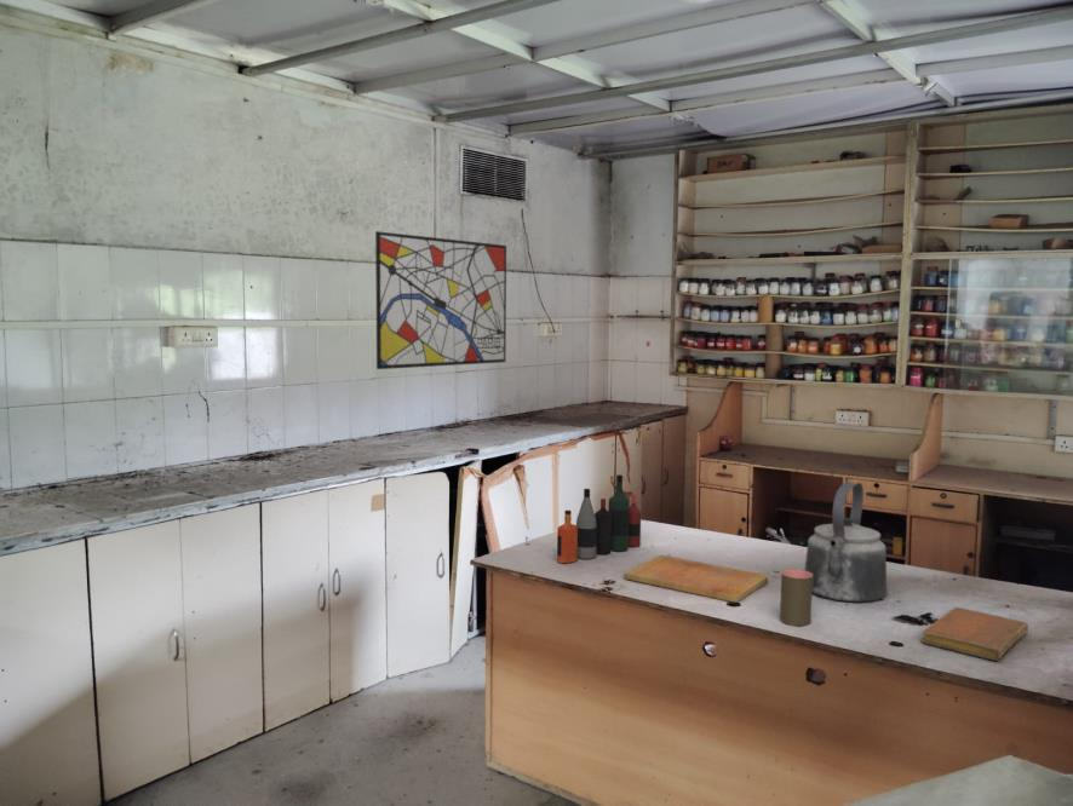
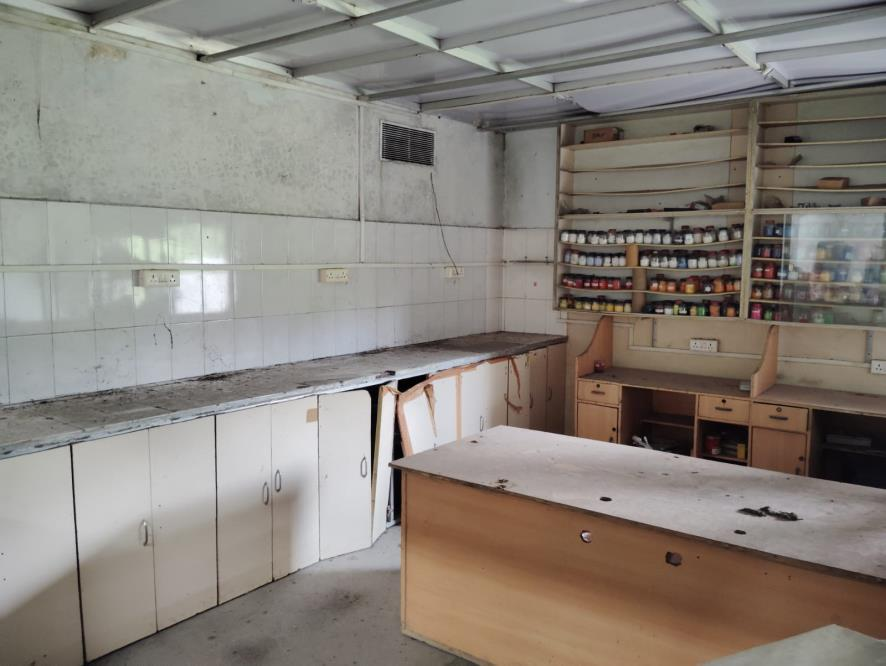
- kettle [803,480,888,603]
- cup [779,569,813,627]
- bottle collection [556,473,642,564]
- cutting board [622,554,769,604]
- notebook [920,606,1029,662]
- wall art [374,230,507,370]
